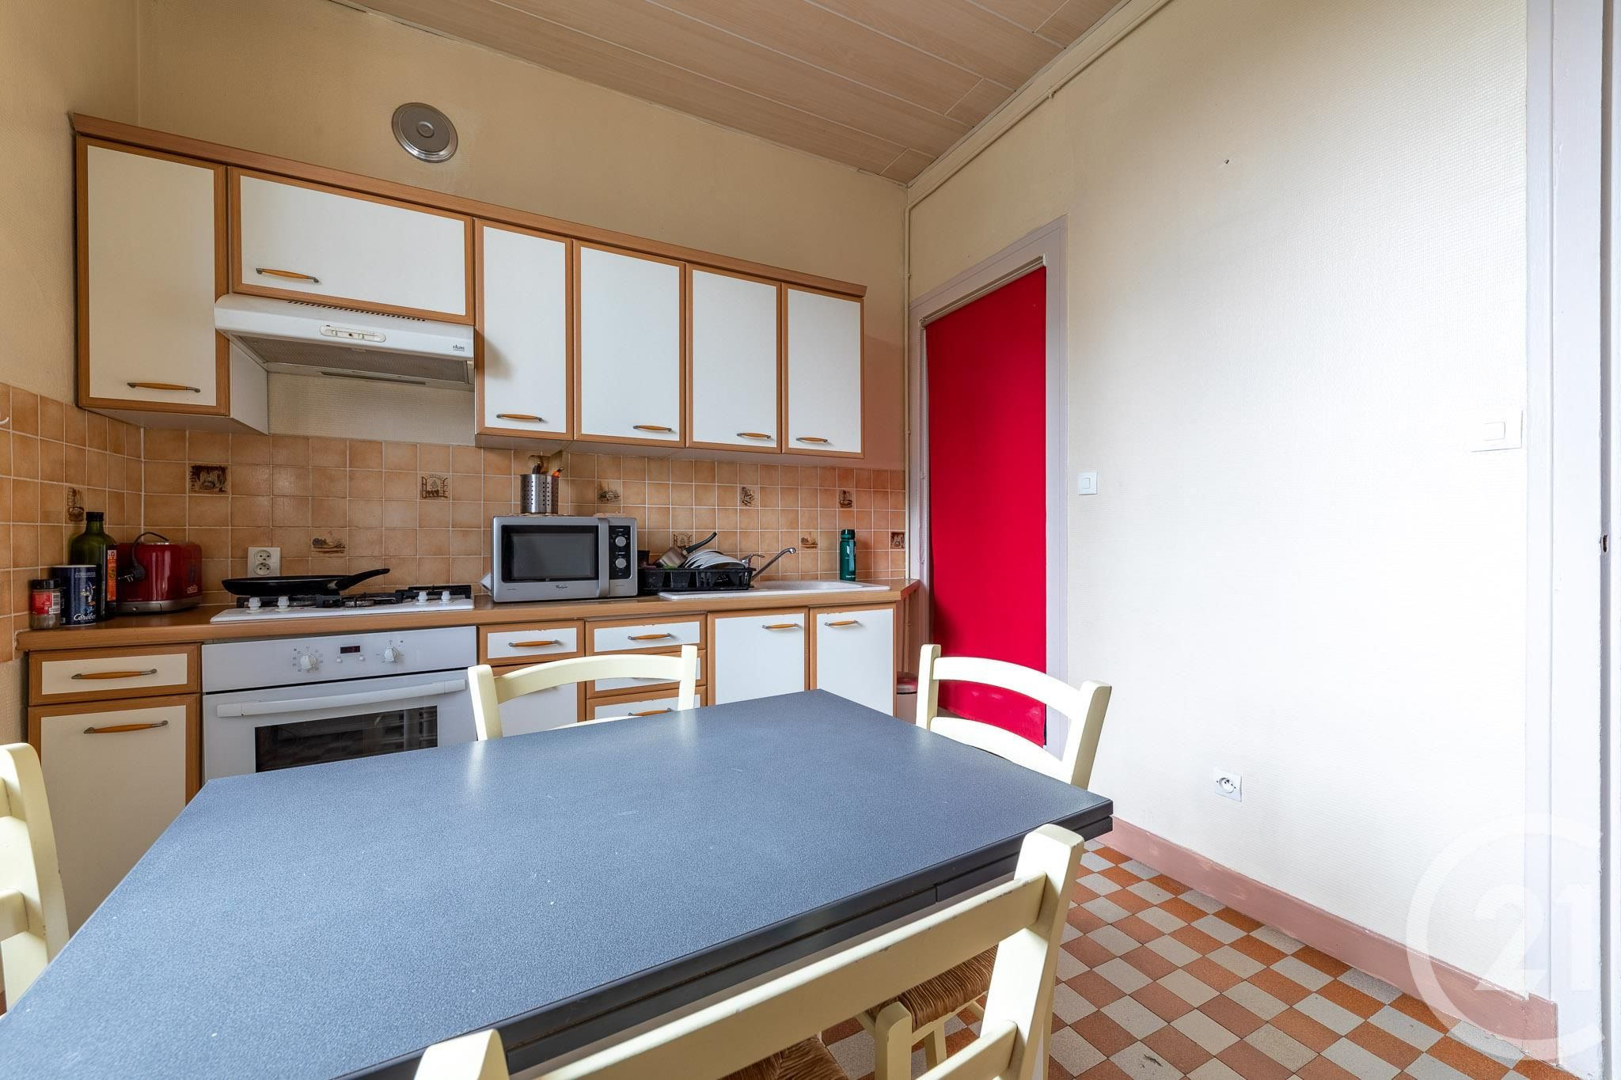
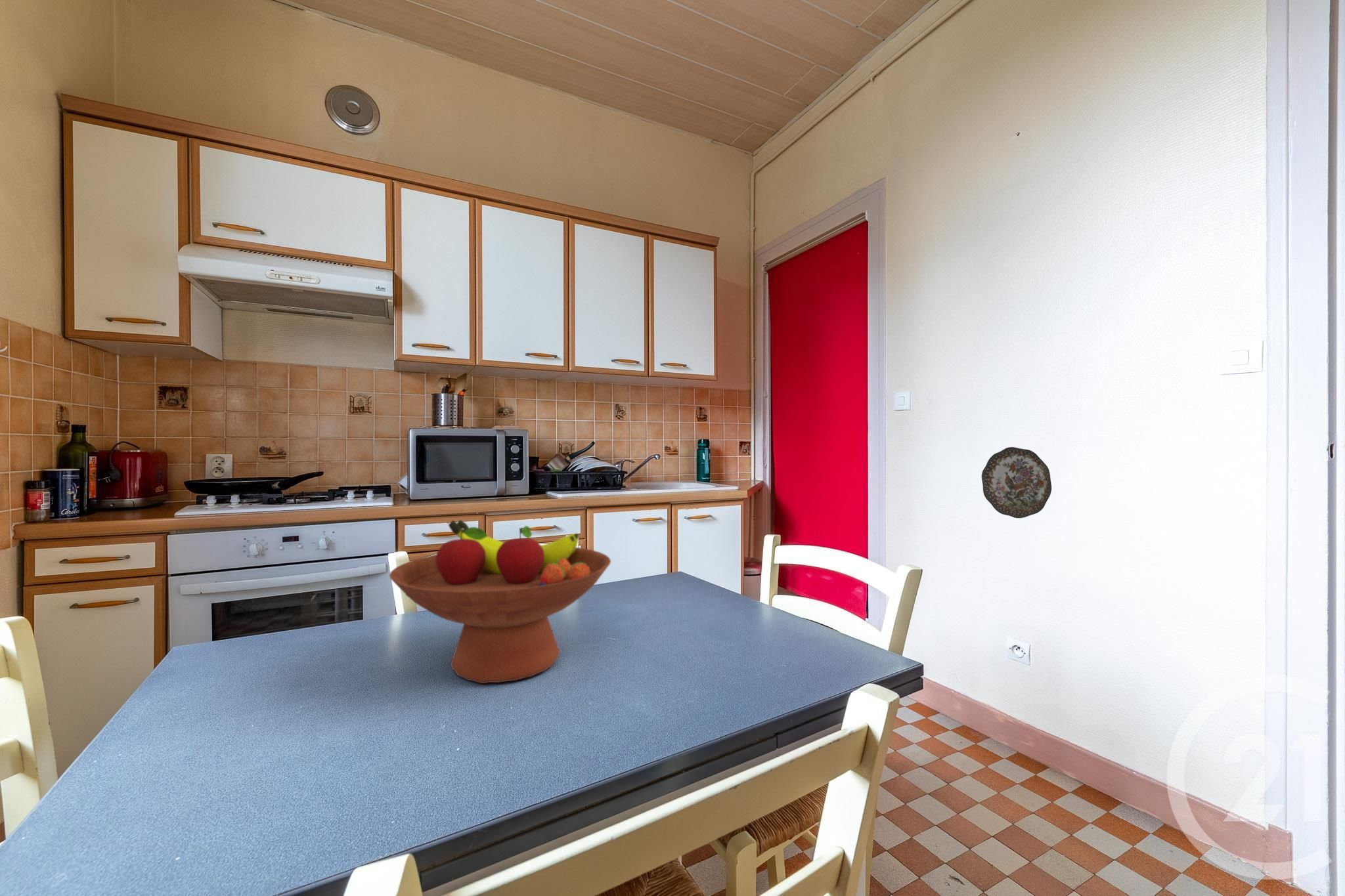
+ decorative plate [981,446,1052,519]
+ fruit bowl [389,519,611,684]
